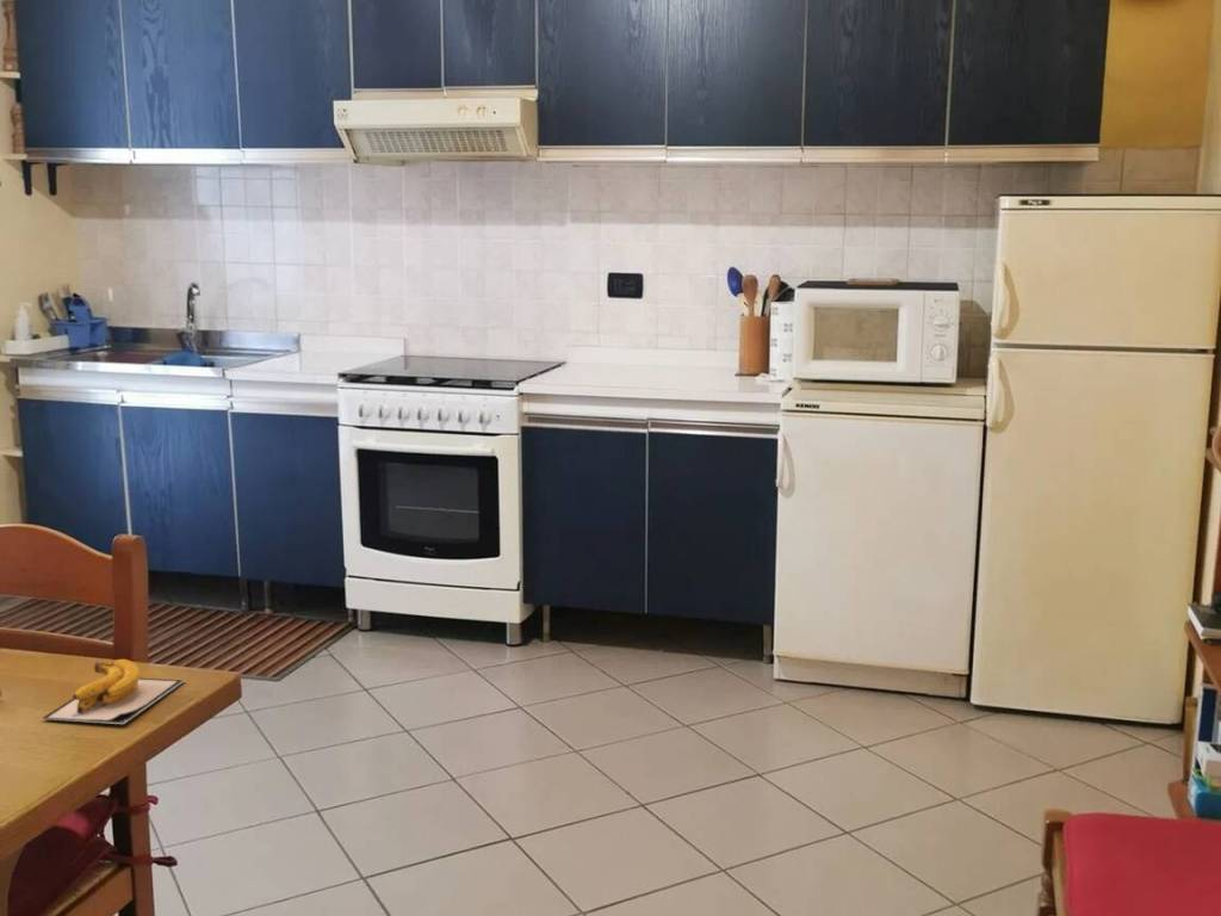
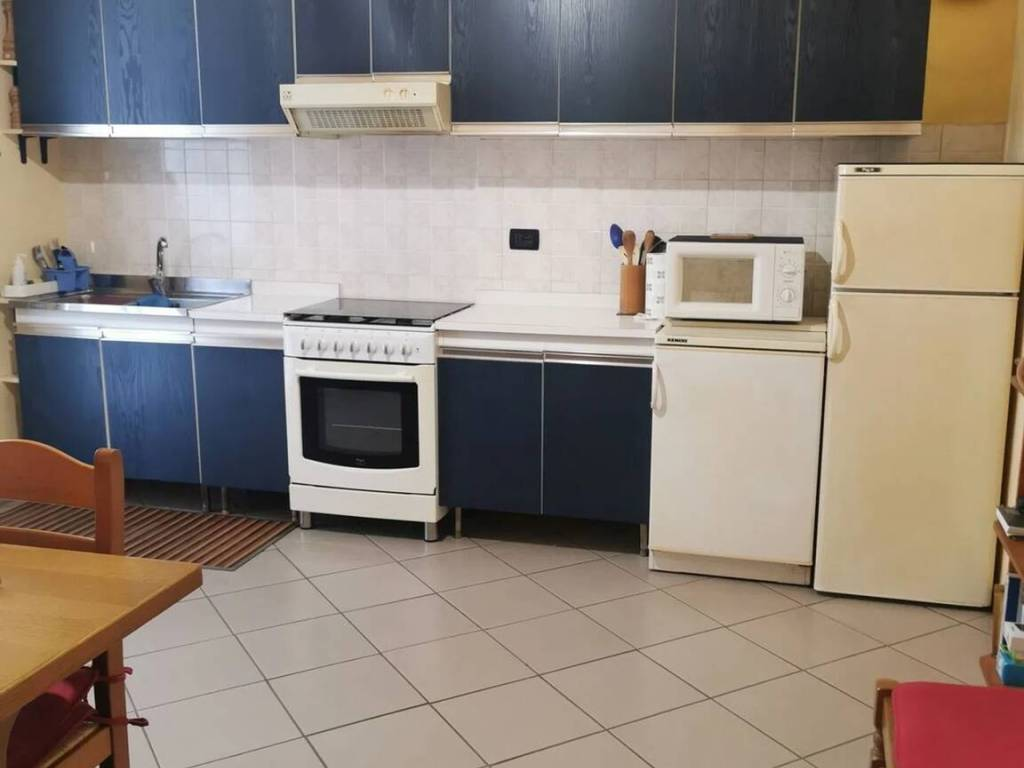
- banana [41,658,185,725]
